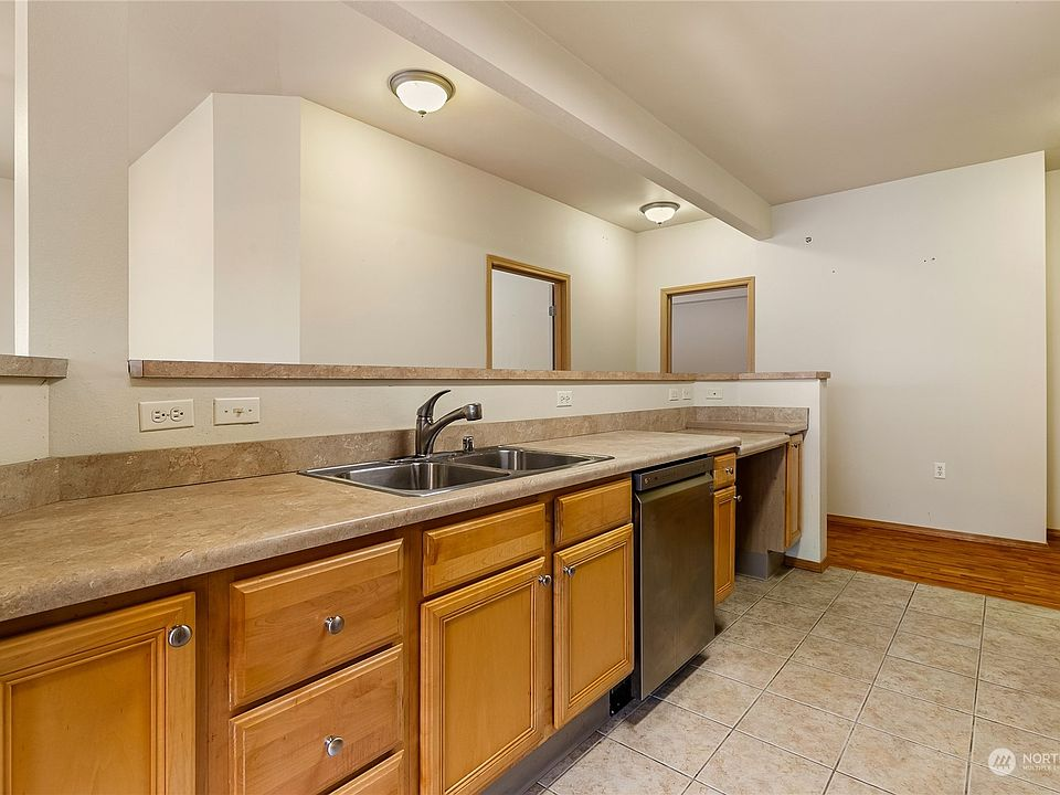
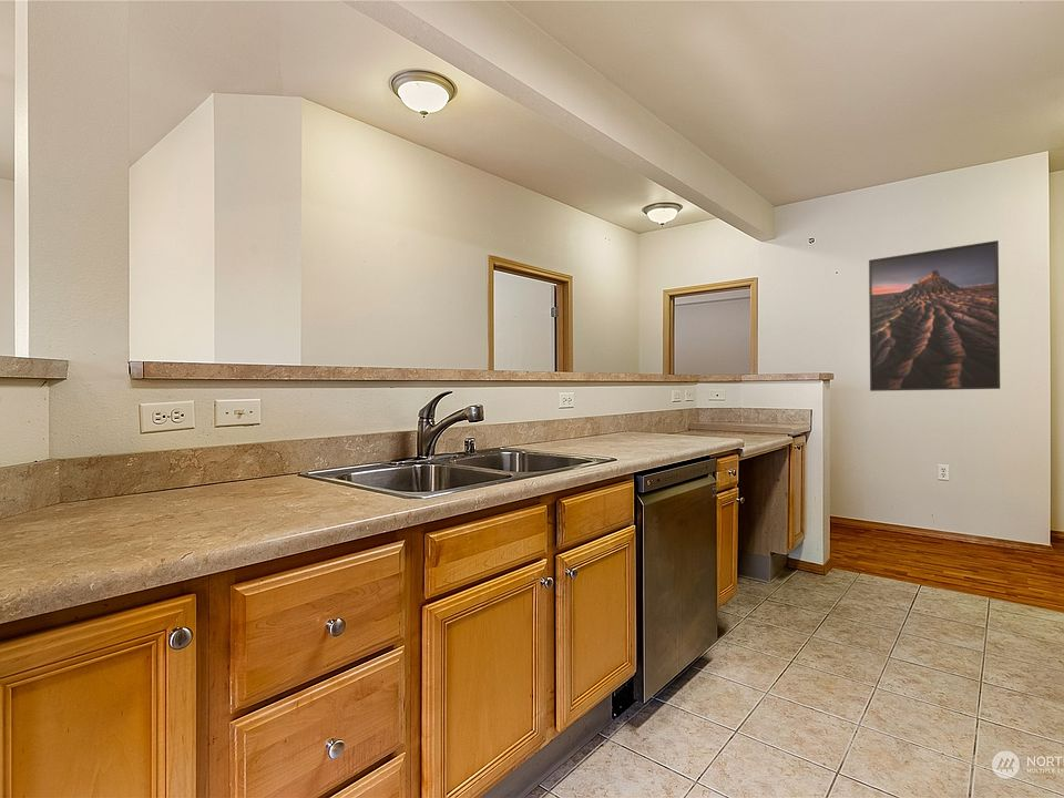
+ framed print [868,239,1001,392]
